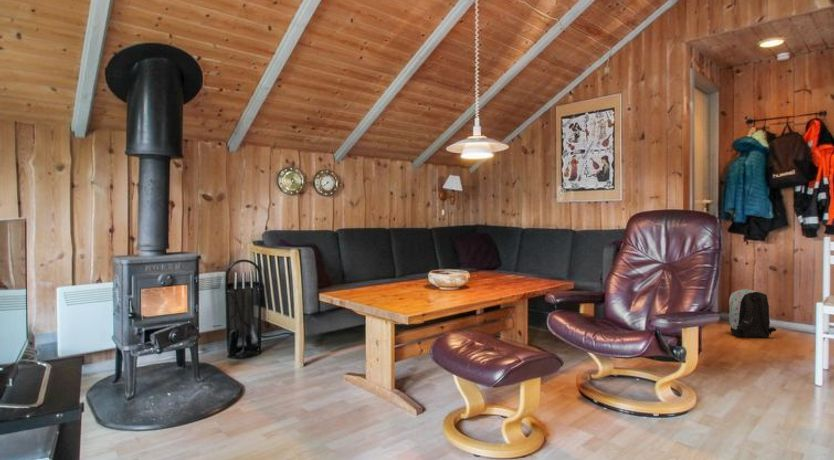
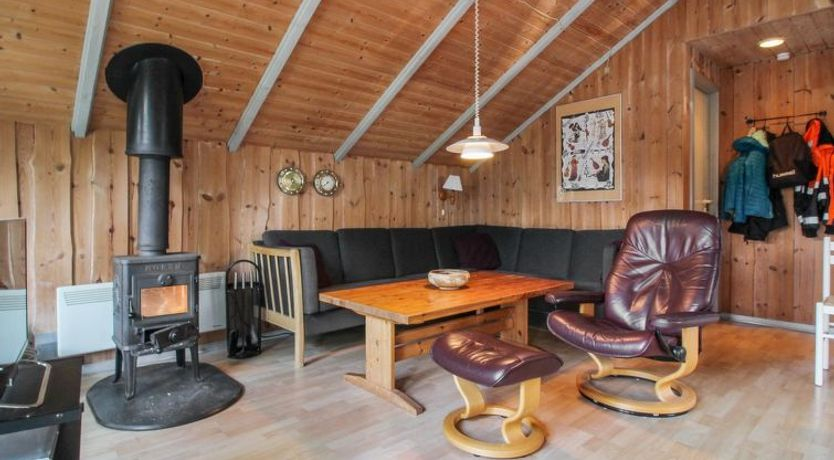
- backpack [728,288,777,338]
